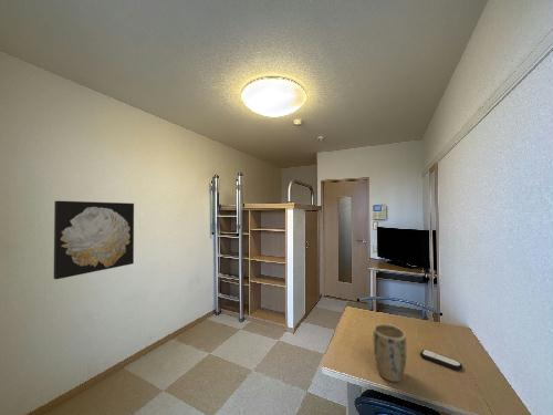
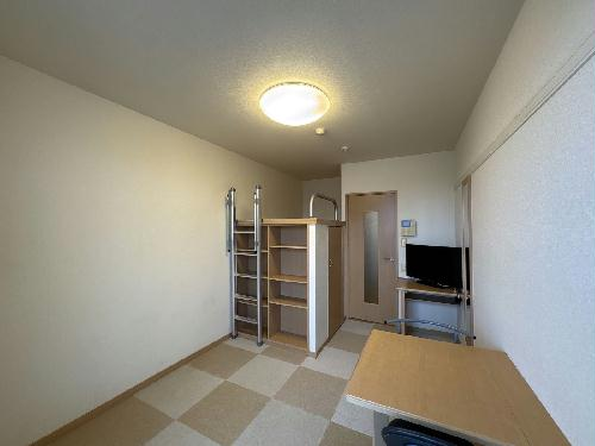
- wall art [53,200,135,280]
- remote control [419,349,463,372]
- plant pot [373,323,407,383]
